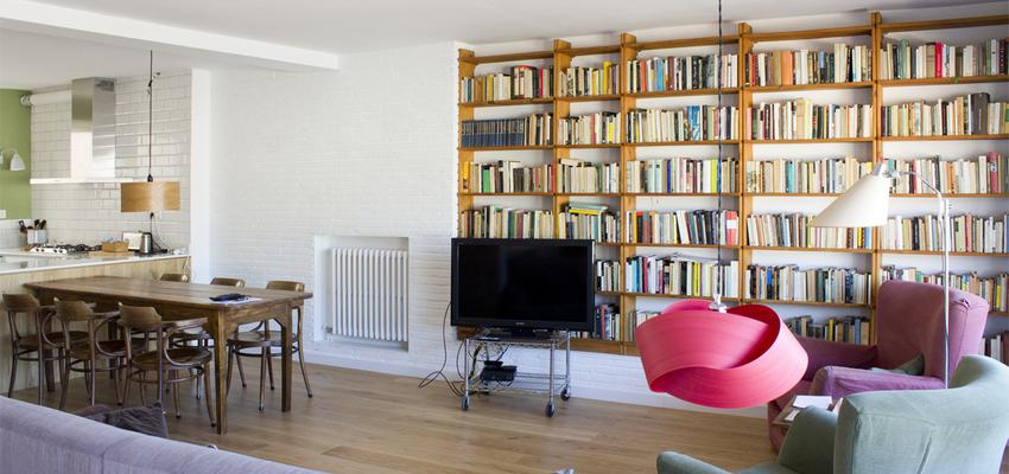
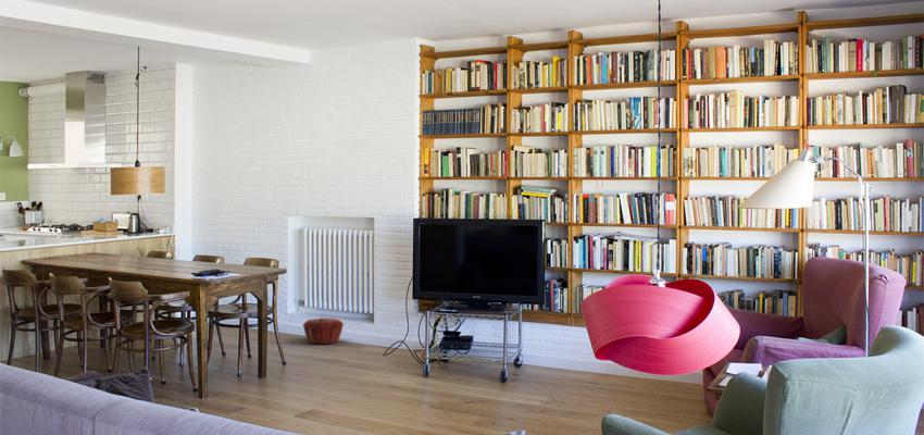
+ woven basket [302,316,345,345]
